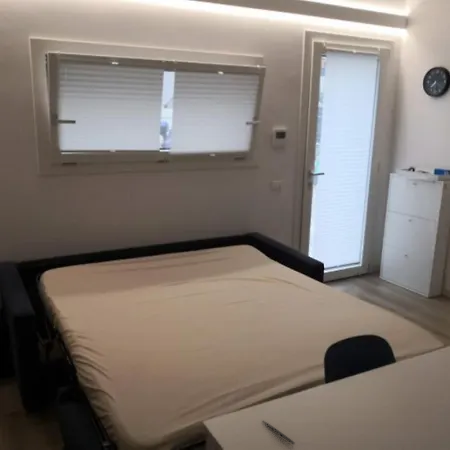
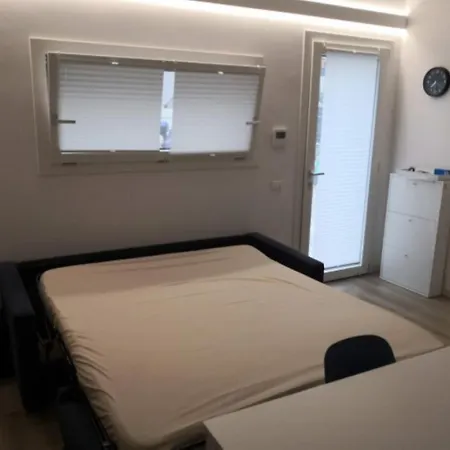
- pen [261,419,296,446]
